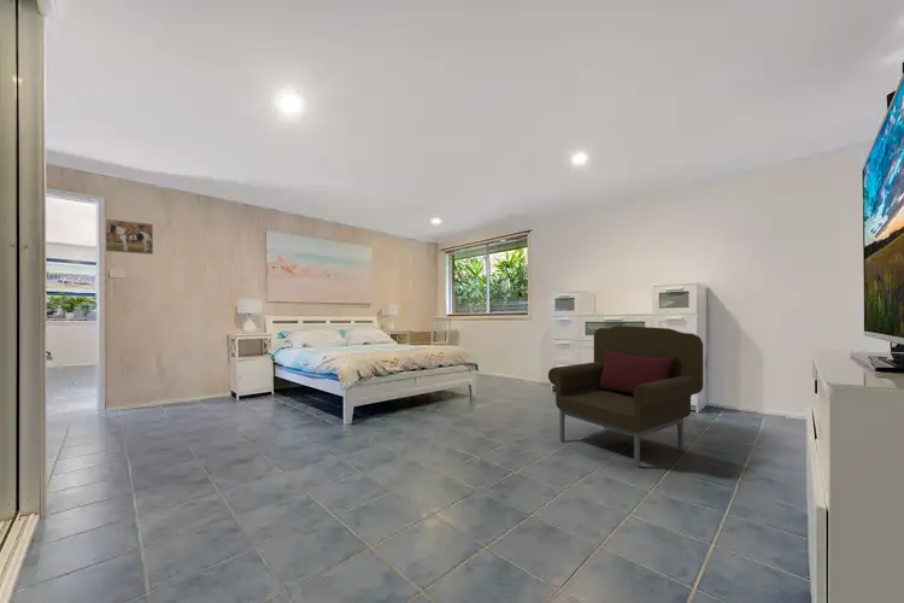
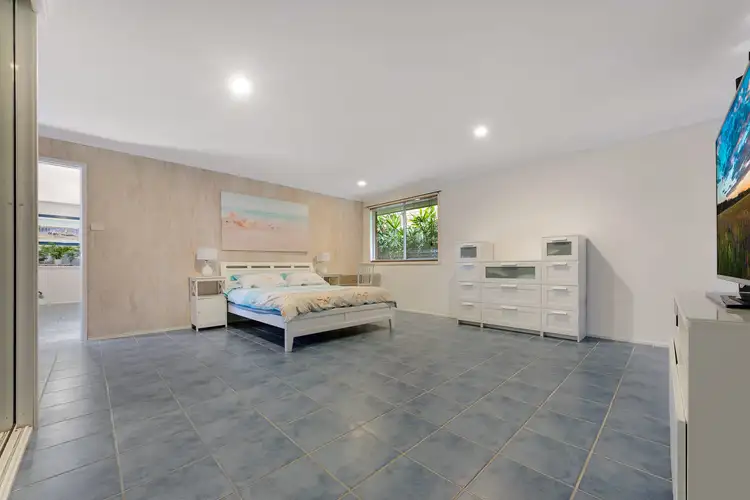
- armchair [547,324,704,469]
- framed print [104,217,154,256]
